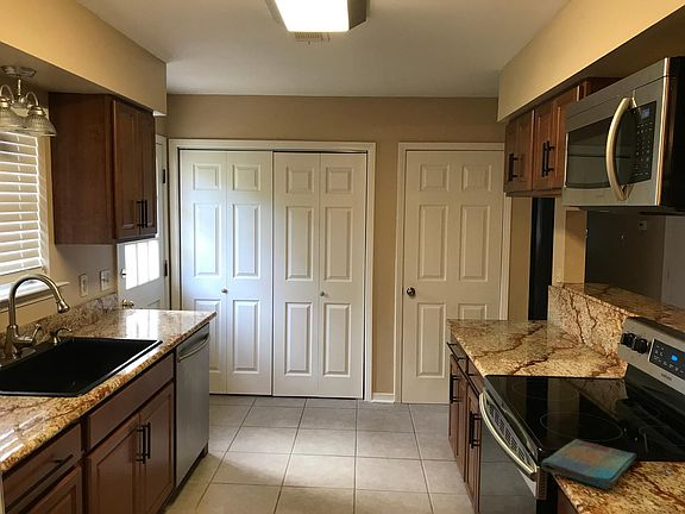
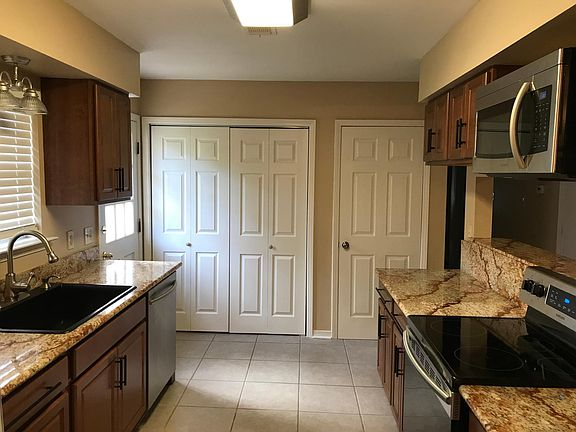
- dish towel [540,438,637,490]
